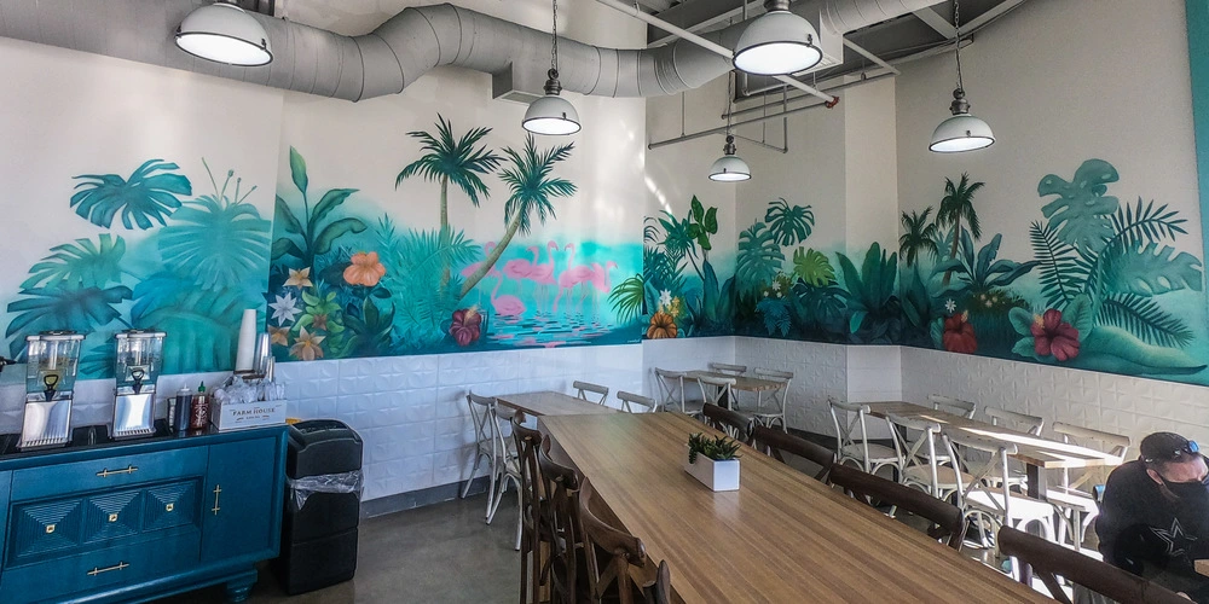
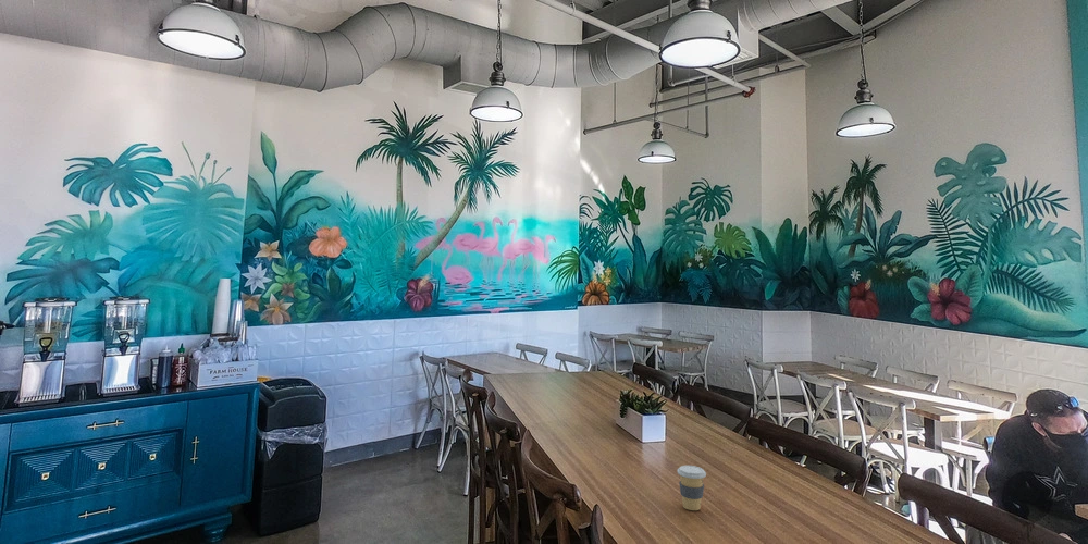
+ coffee cup [677,465,707,511]
